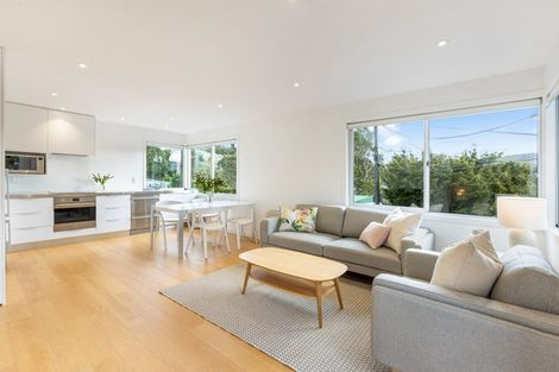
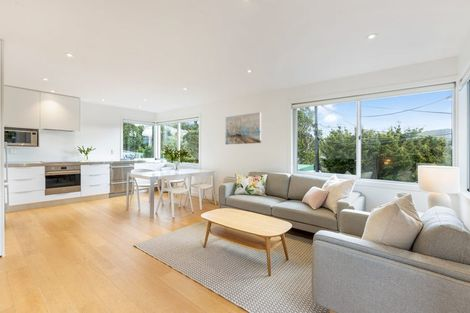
+ wall art [224,111,262,145]
